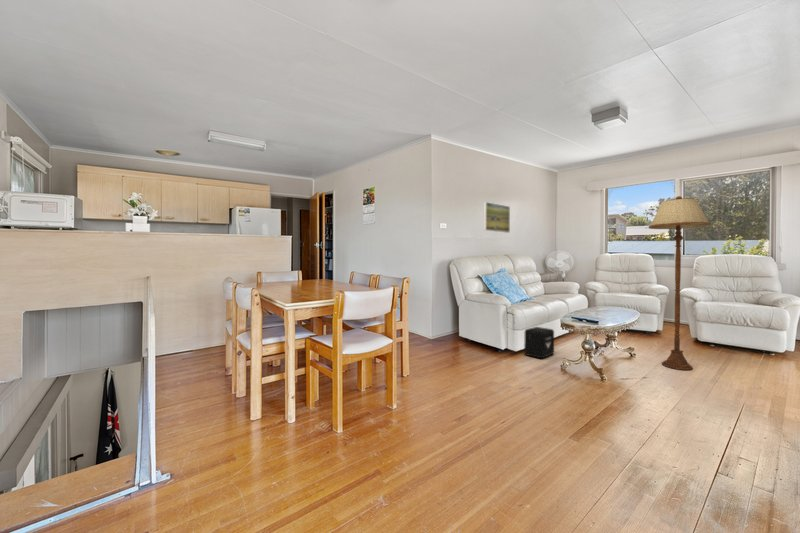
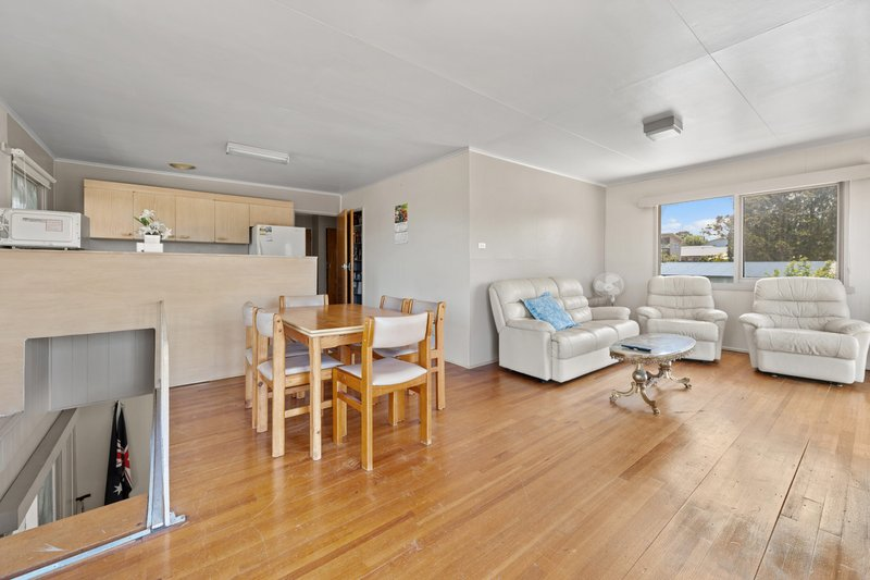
- floor lamp [648,195,712,371]
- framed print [483,201,511,234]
- air purifier [523,326,555,359]
